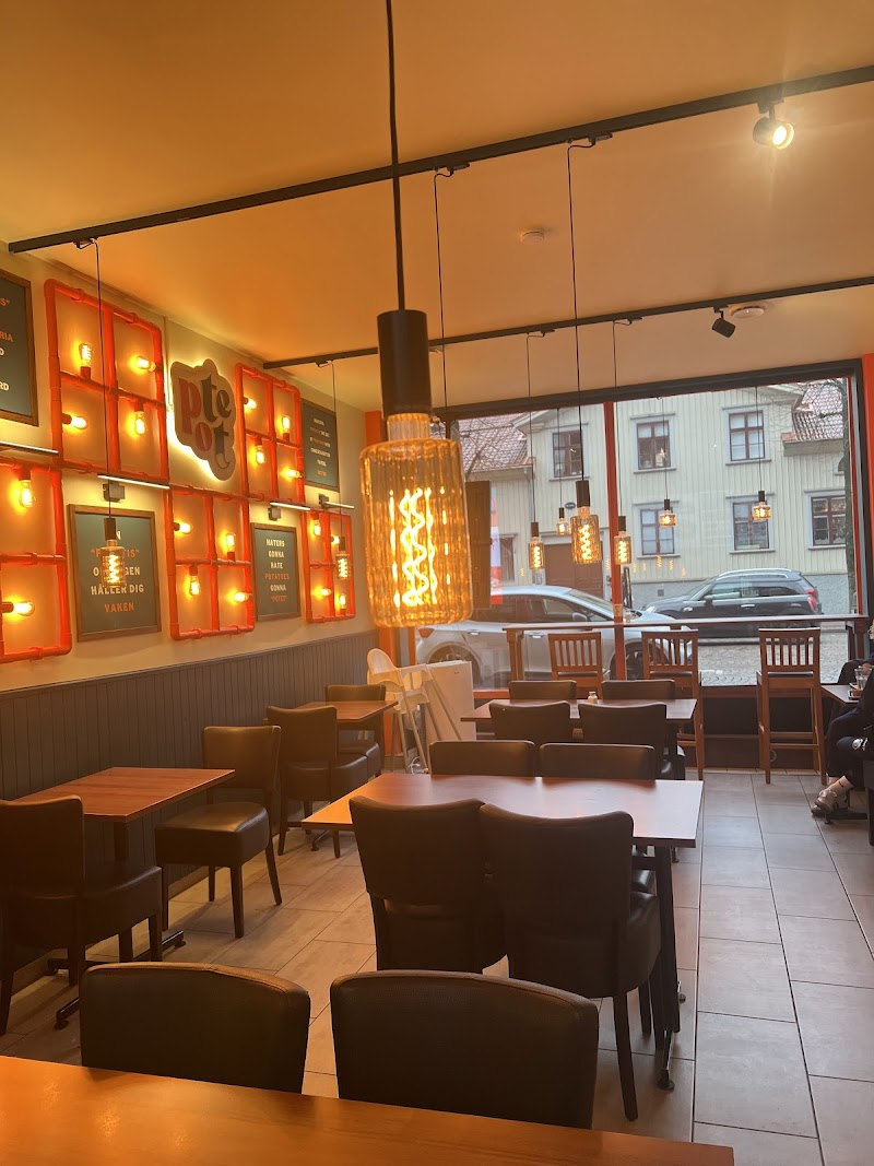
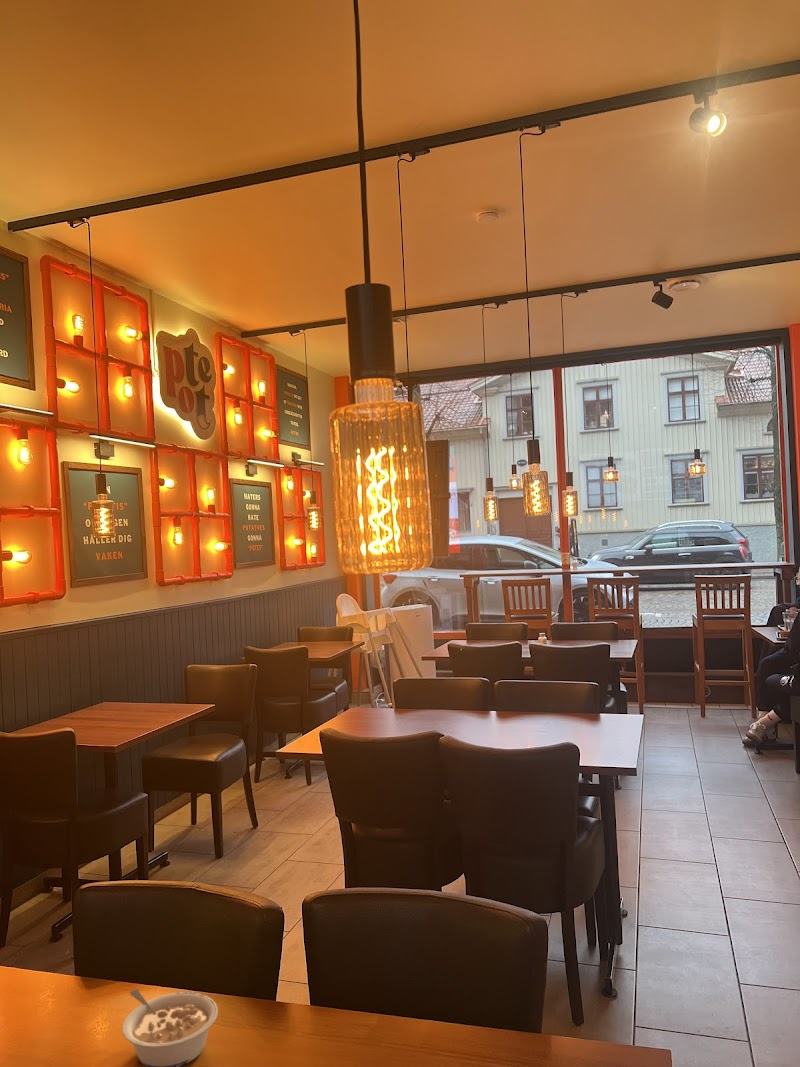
+ legume [121,988,219,1067]
